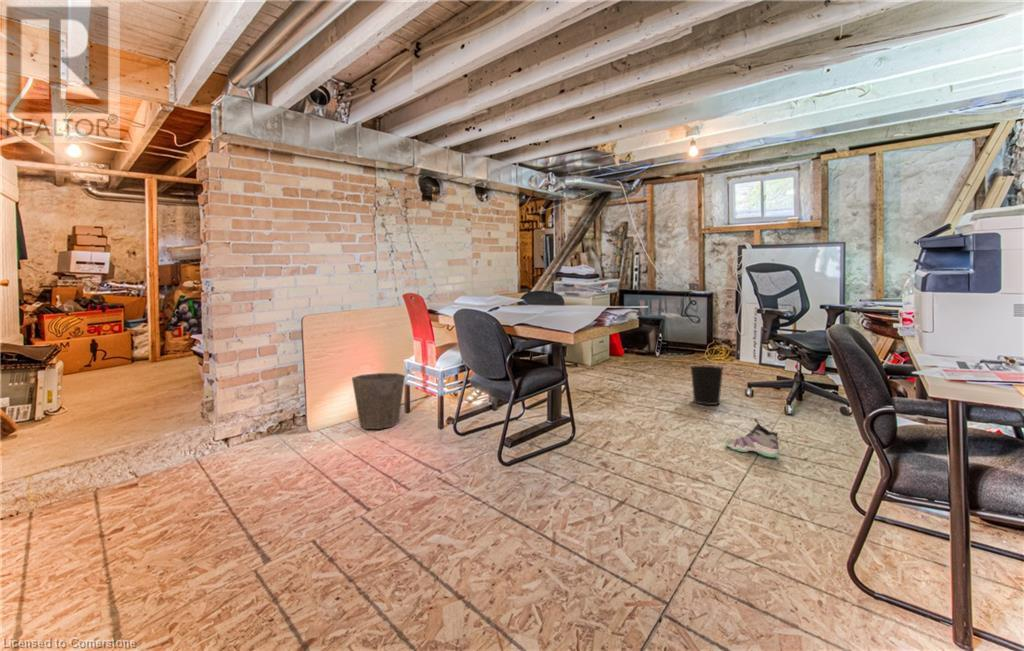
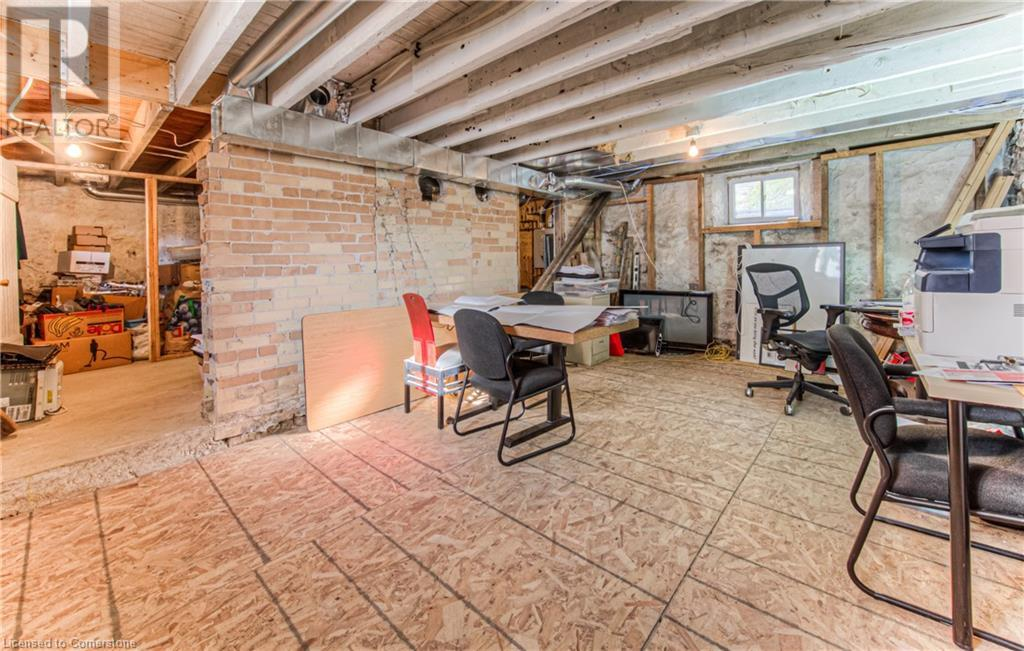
- waste bin [351,372,406,430]
- sneaker [724,418,781,459]
- wastebasket [689,365,724,406]
